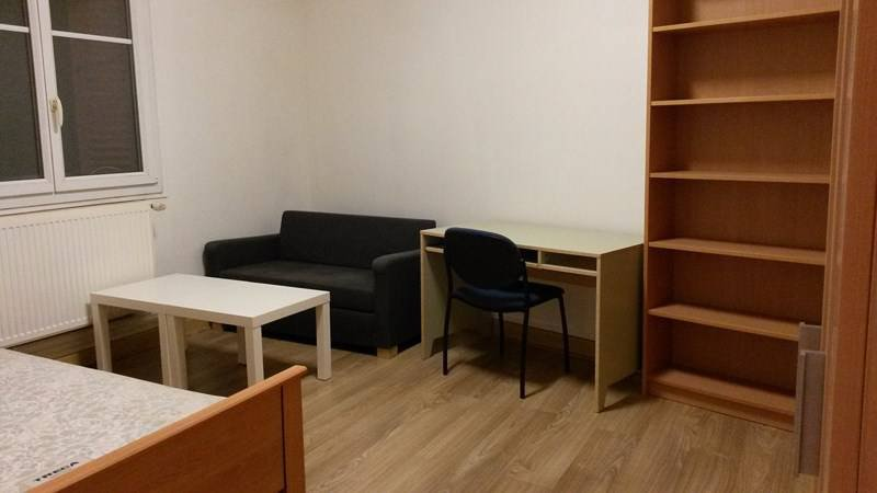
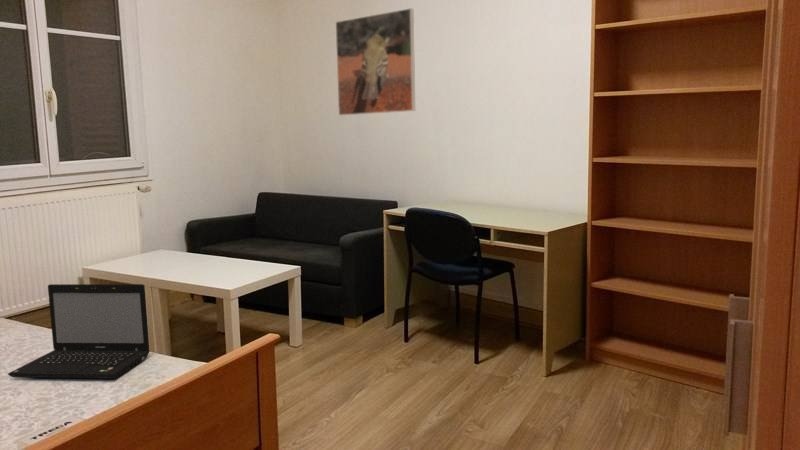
+ laptop [7,283,151,380]
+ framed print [335,7,416,117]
